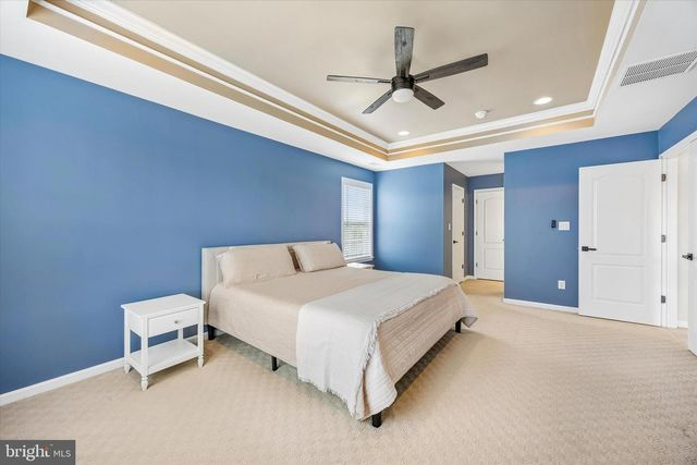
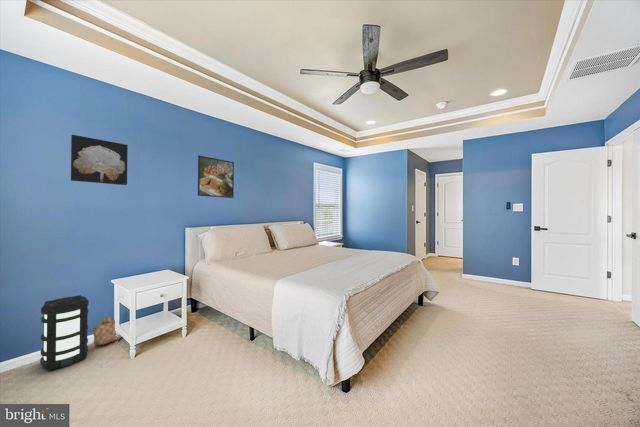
+ basket [92,315,122,346]
+ lantern [39,294,90,372]
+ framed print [197,155,235,199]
+ wall art [70,134,129,186]
